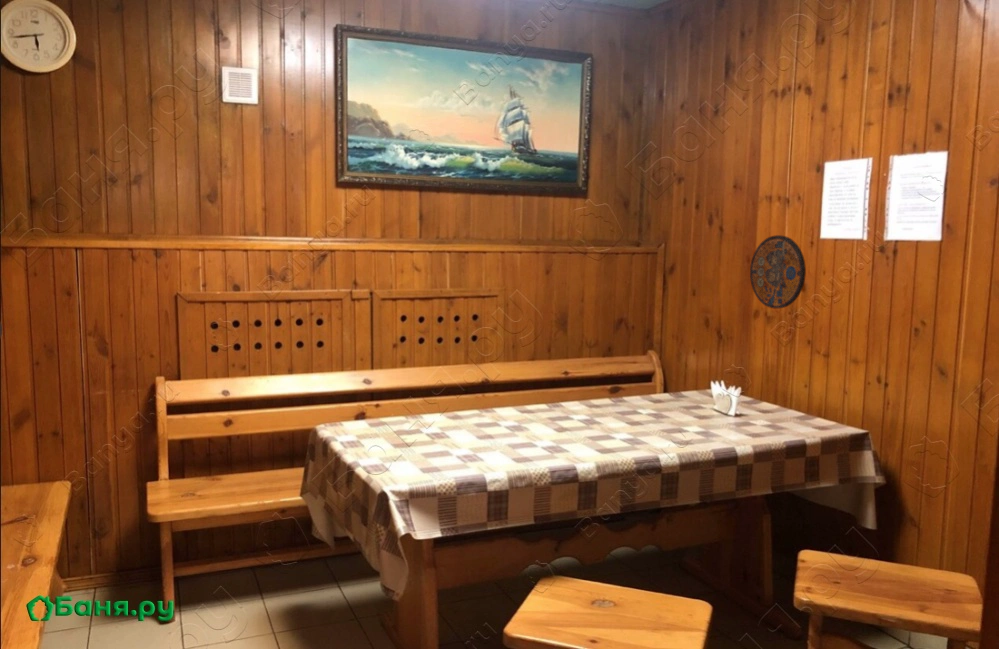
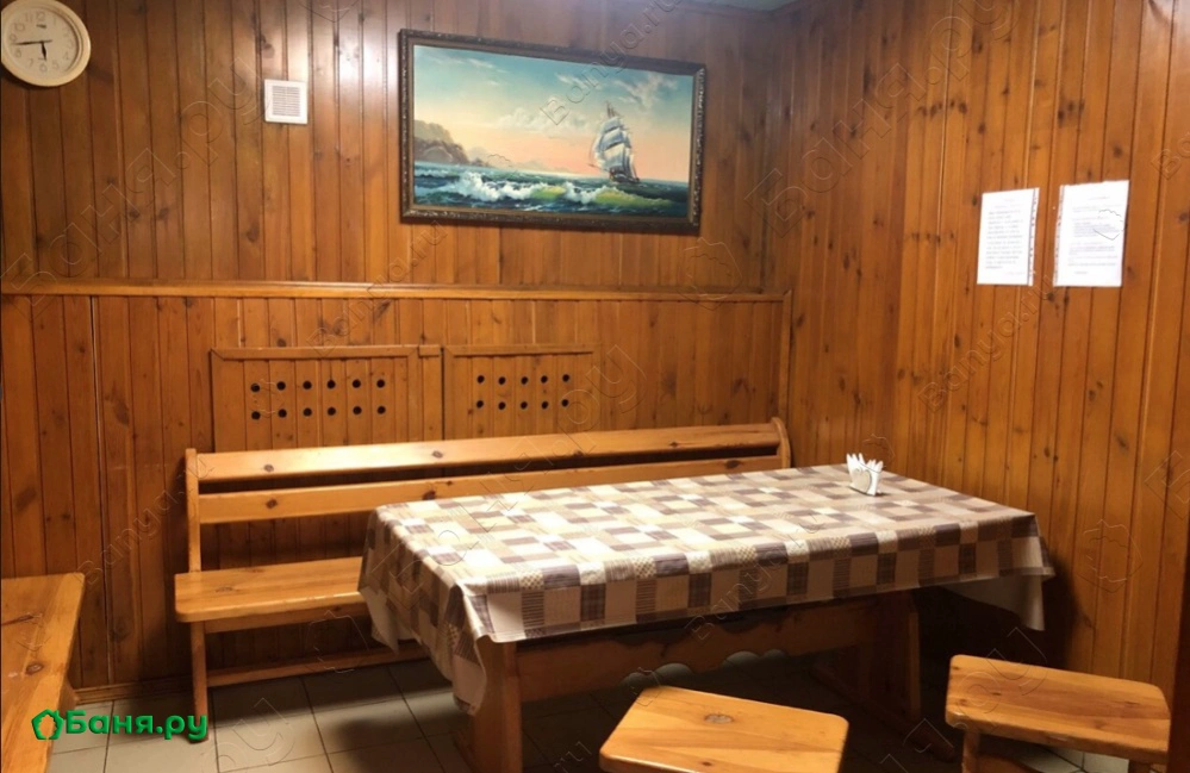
- manhole cover [749,234,807,309]
